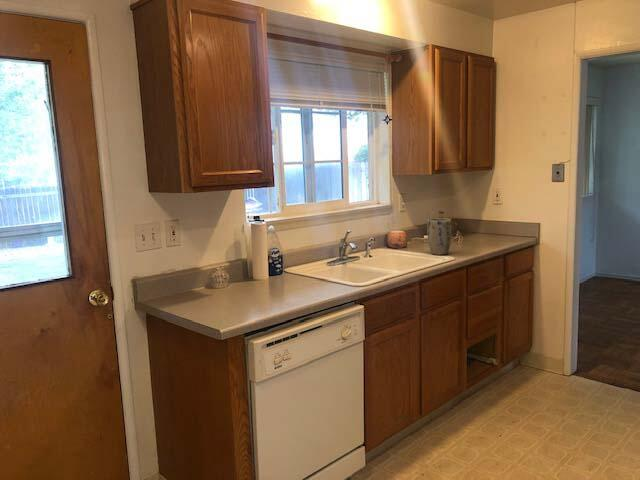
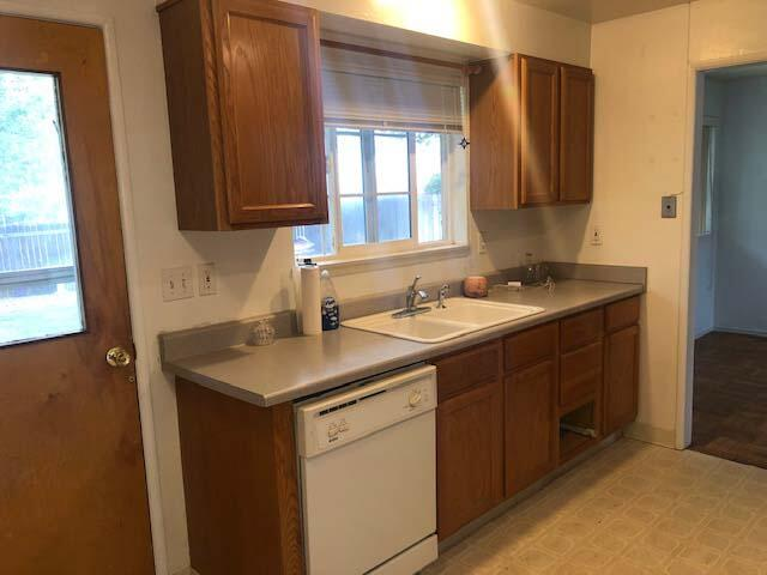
- plant pot [426,217,452,256]
